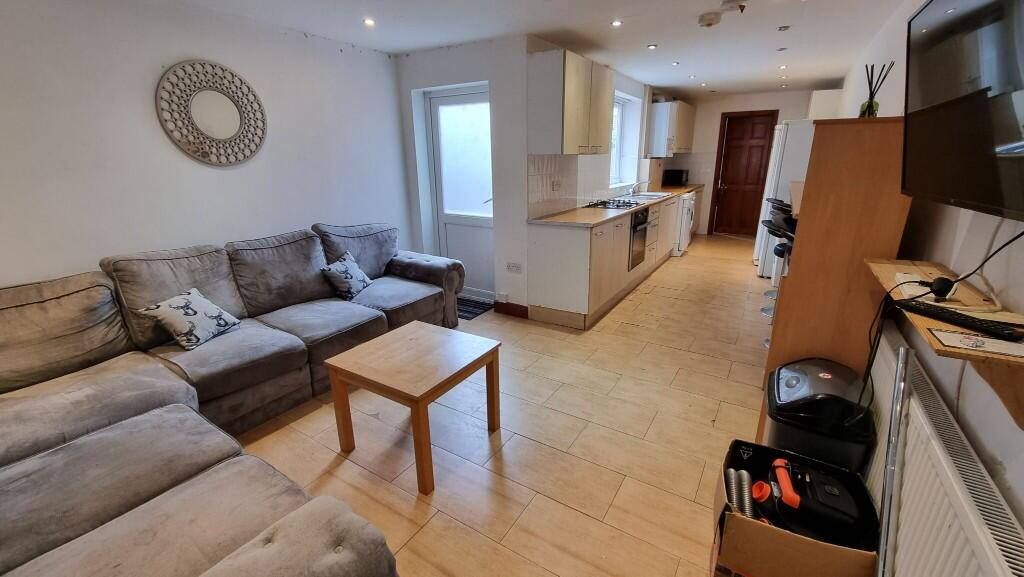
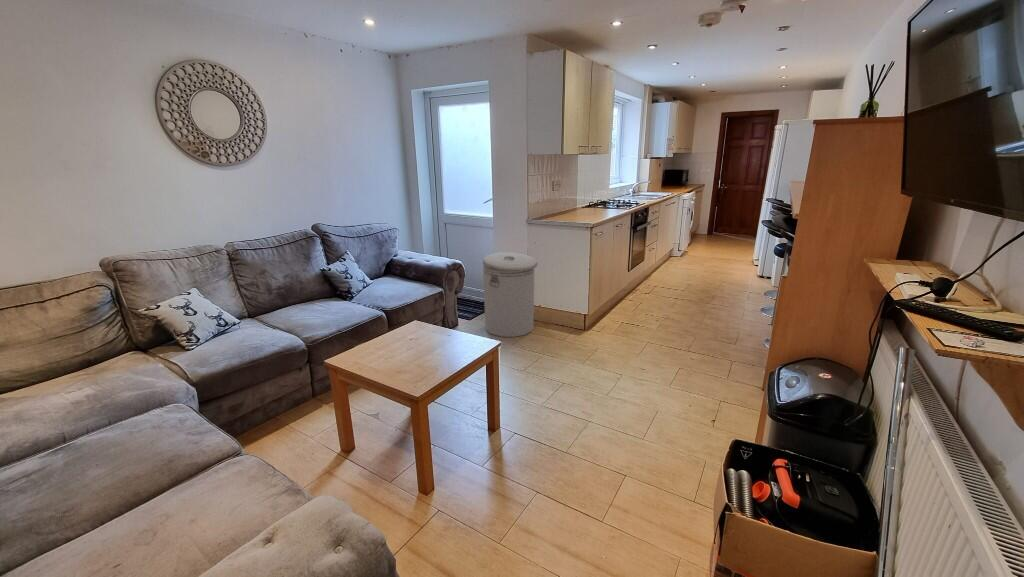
+ can [482,251,539,338]
